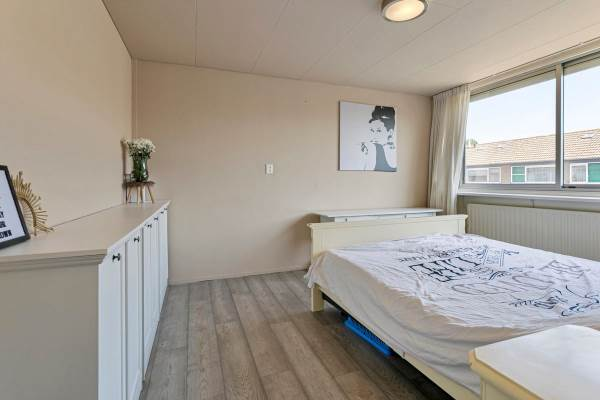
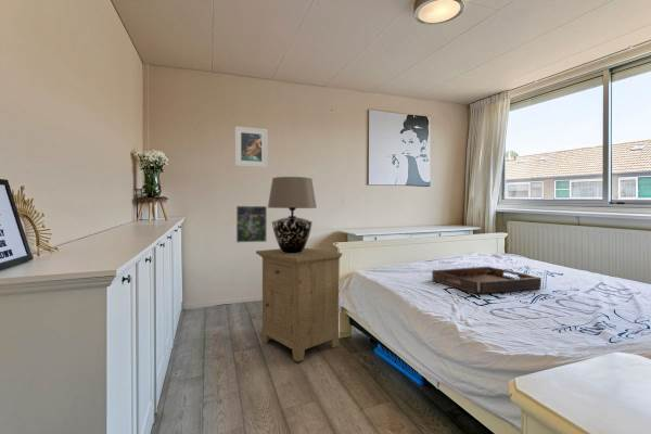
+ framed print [235,205,268,244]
+ serving tray [431,266,542,295]
+ nightstand [255,247,343,362]
+ table lamp [267,176,318,254]
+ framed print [234,125,268,168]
